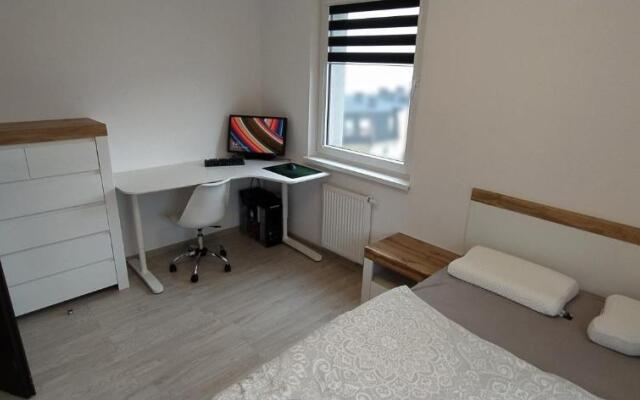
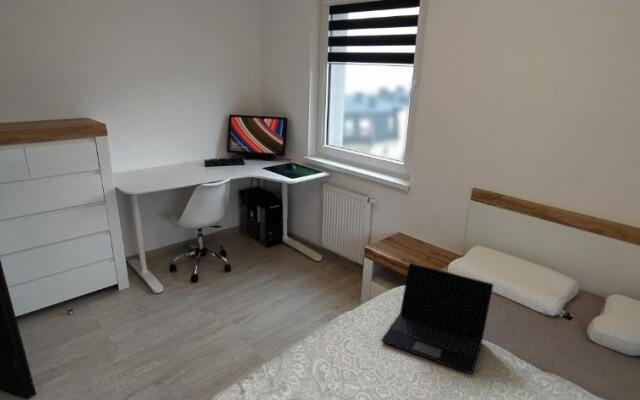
+ laptop [380,262,494,375]
